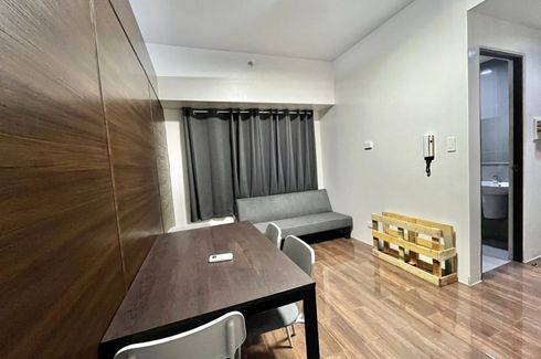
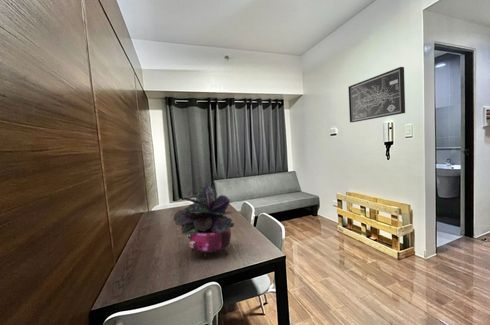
+ potted plant [173,184,235,258]
+ wall art [347,66,406,123]
